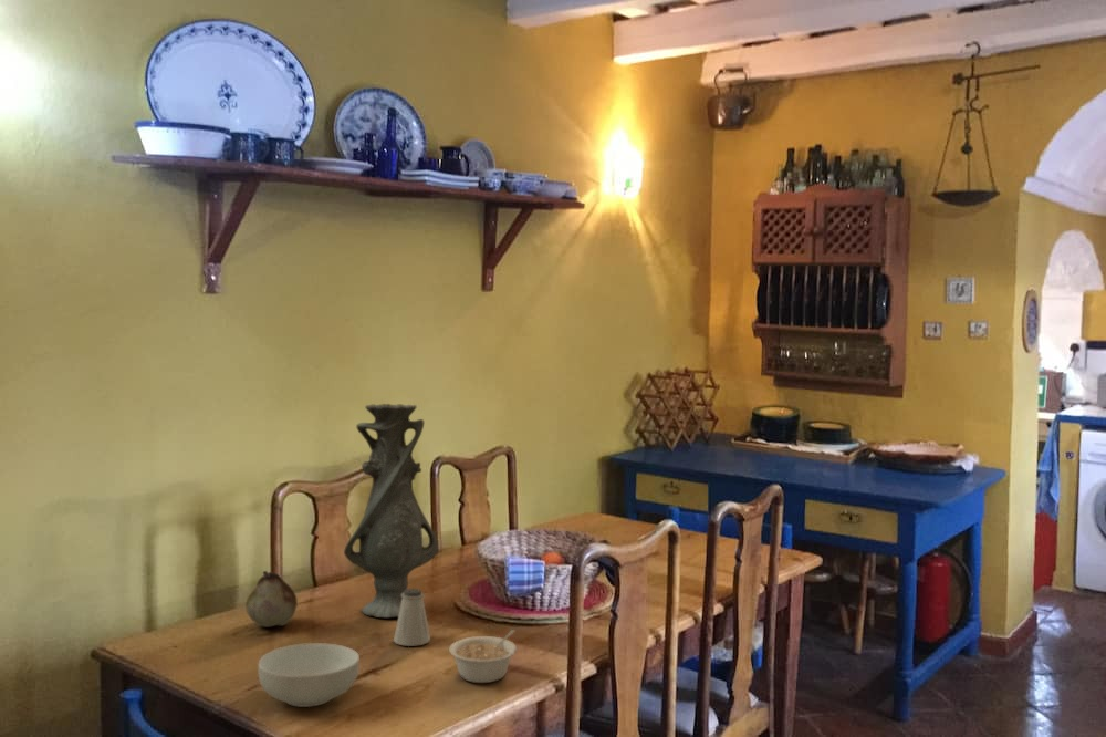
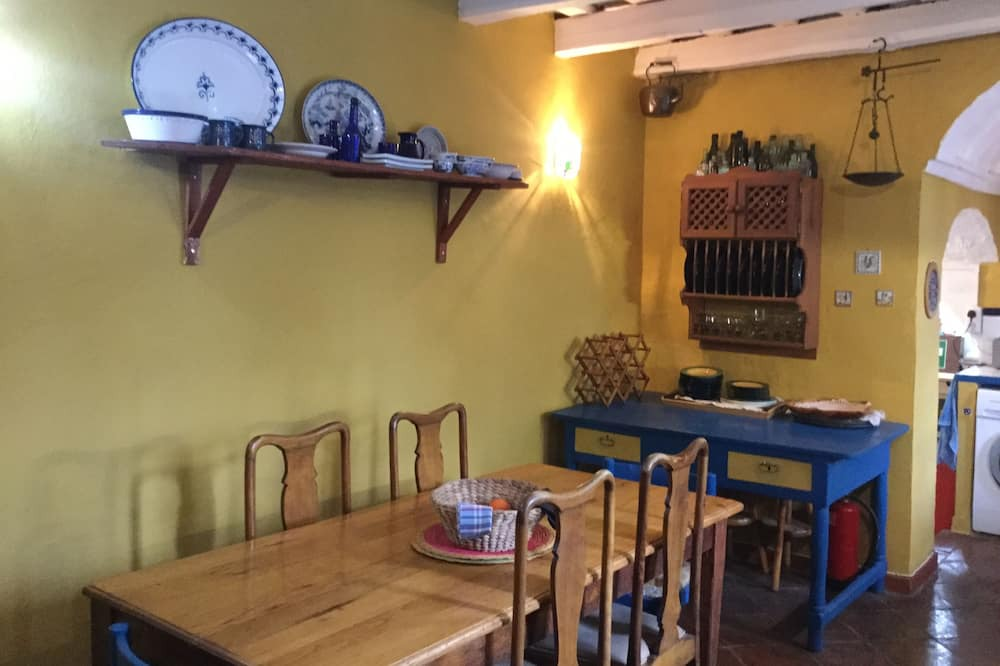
- legume [448,629,518,684]
- cereal bowl [257,642,361,708]
- saltshaker [393,588,431,647]
- fruit [244,570,299,627]
- vase [343,403,439,619]
